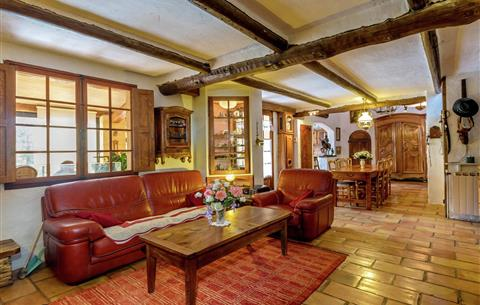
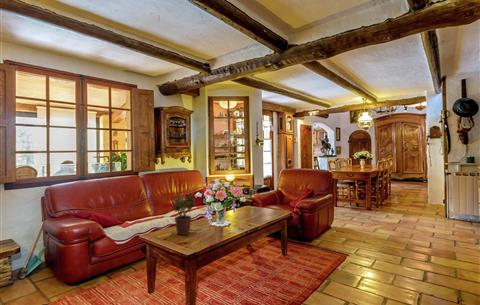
+ potted plant [172,192,197,236]
